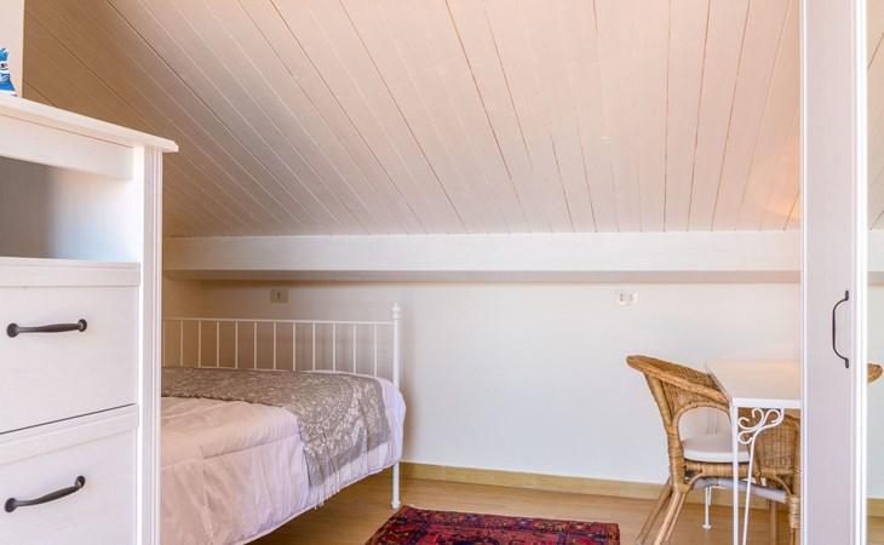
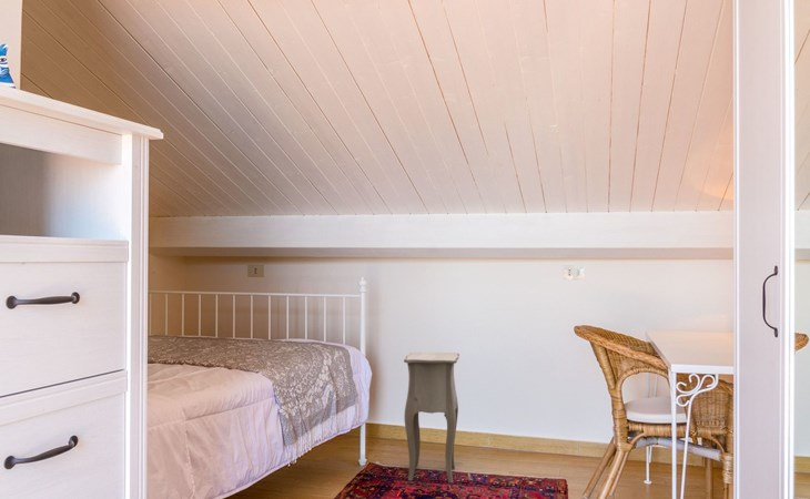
+ side table [403,352,474,483]
